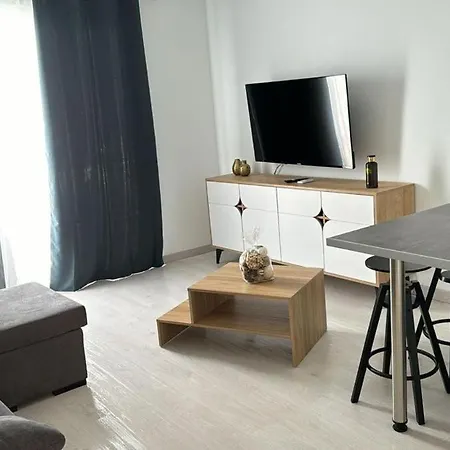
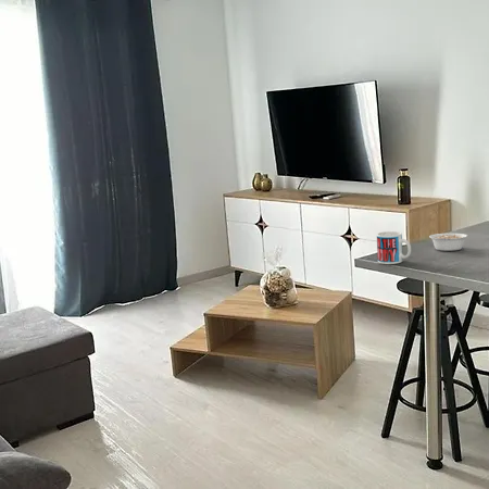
+ mug [376,230,412,265]
+ legume [428,233,469,252]
